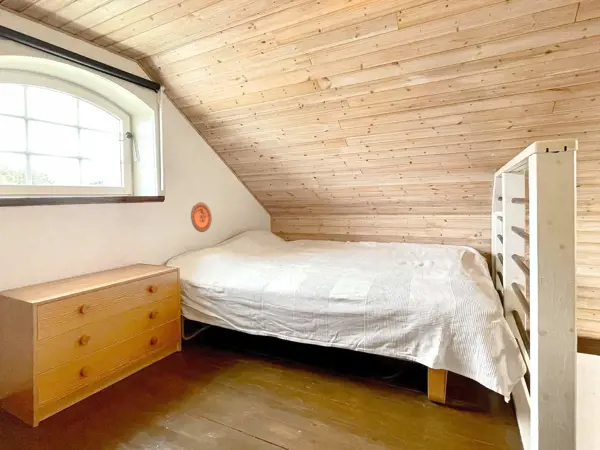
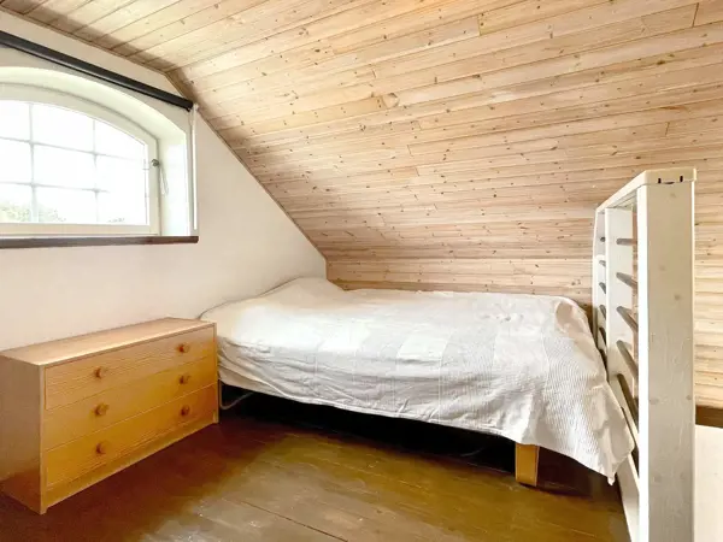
- decorative plate [190,201,213,233]
